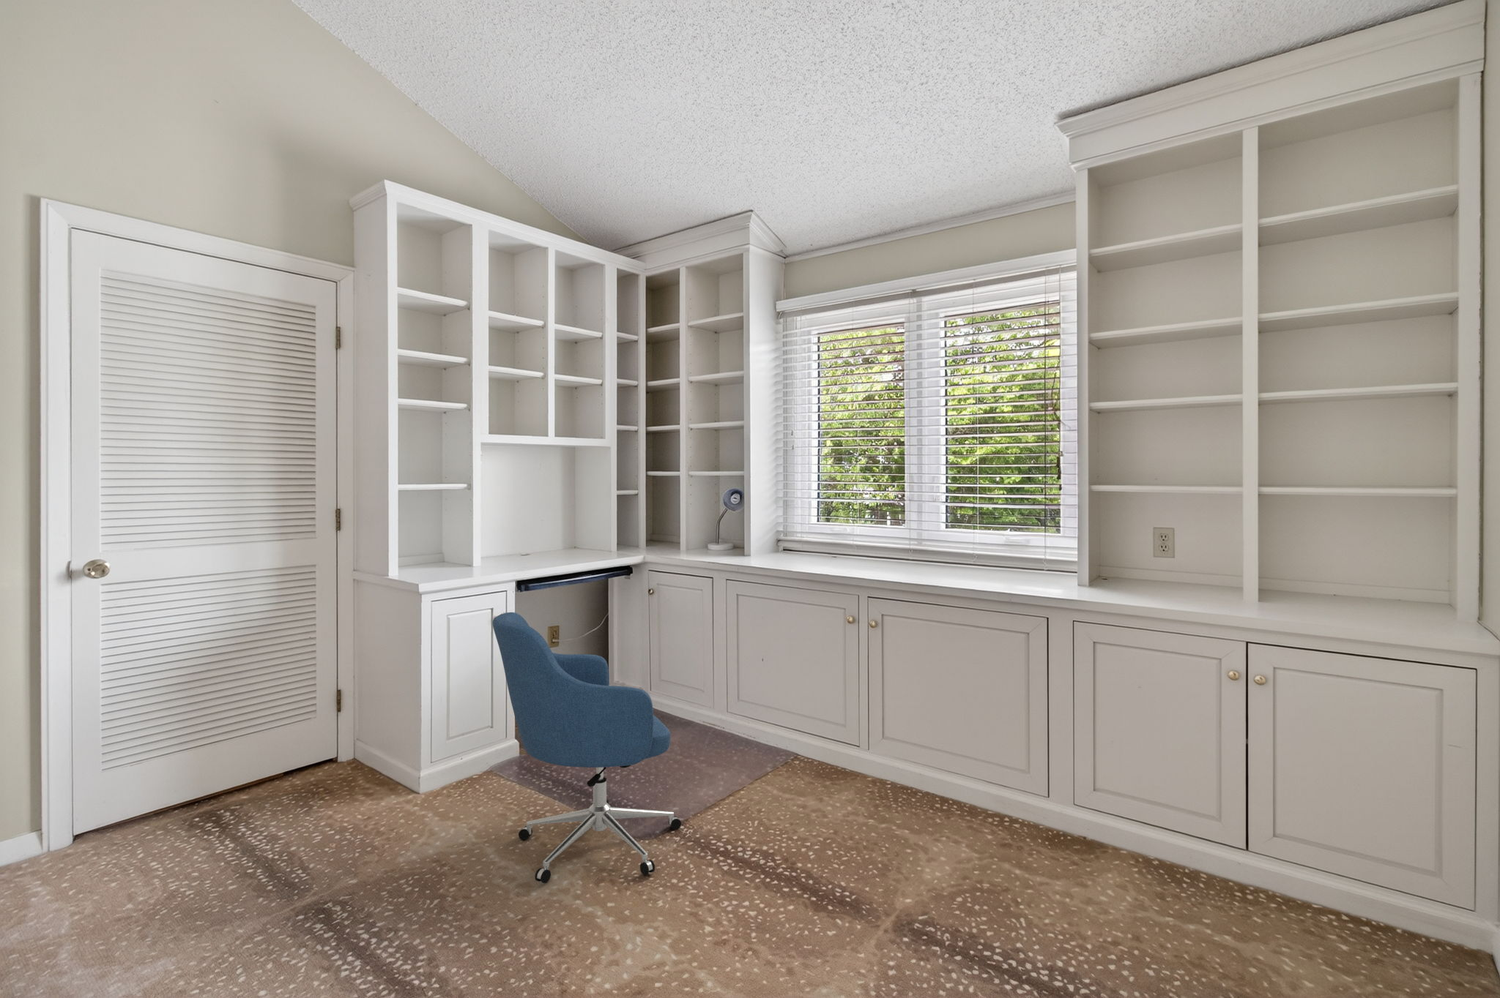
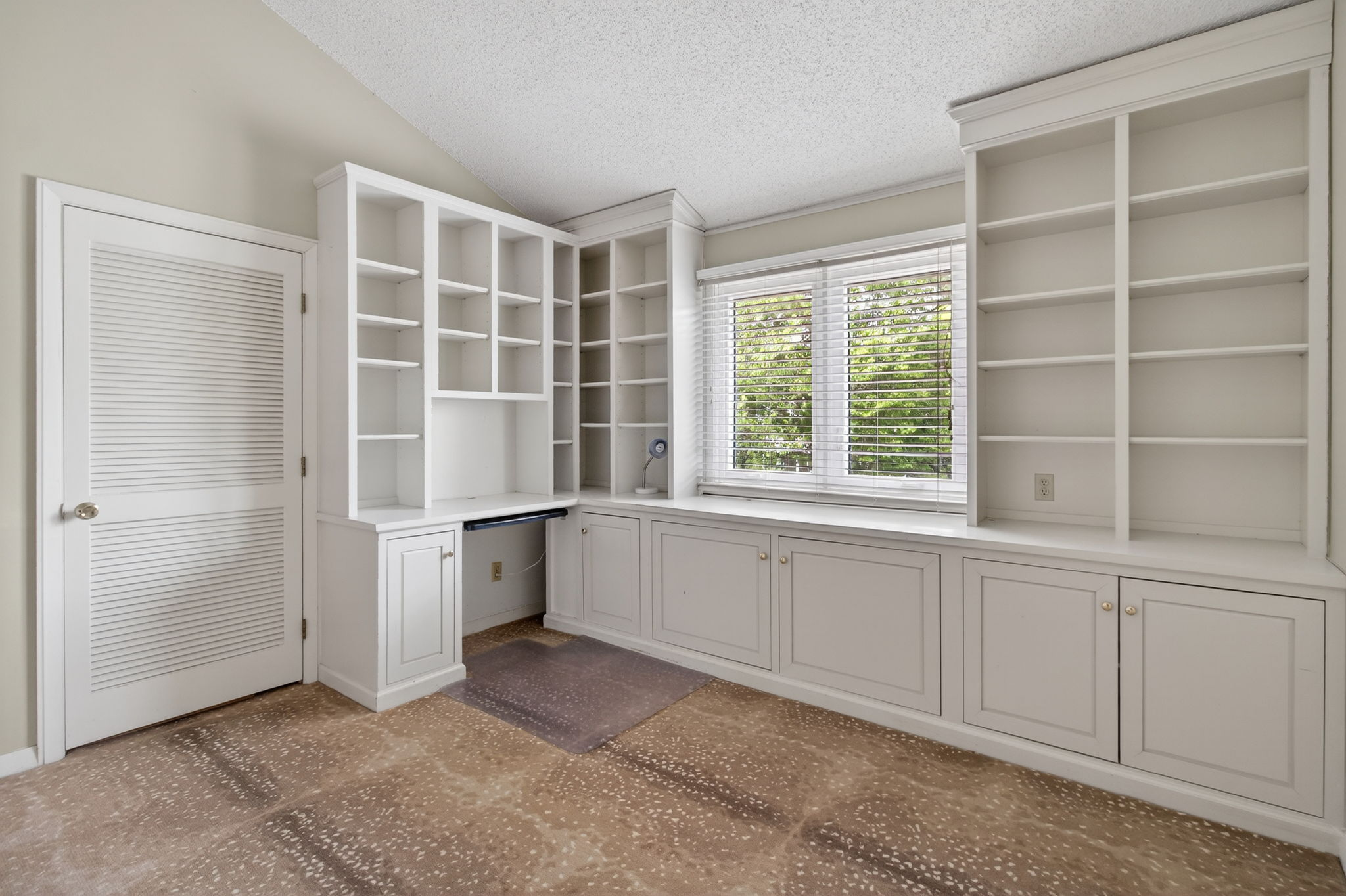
- chair [493,611,682,884]
